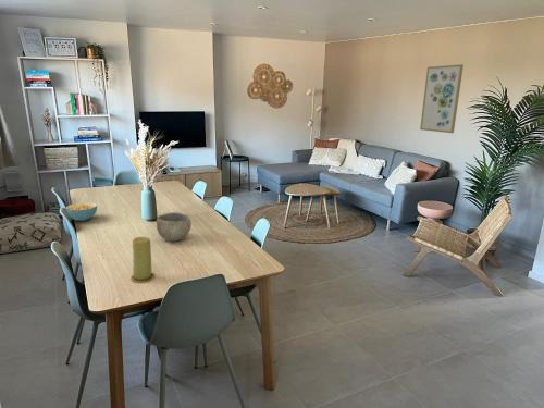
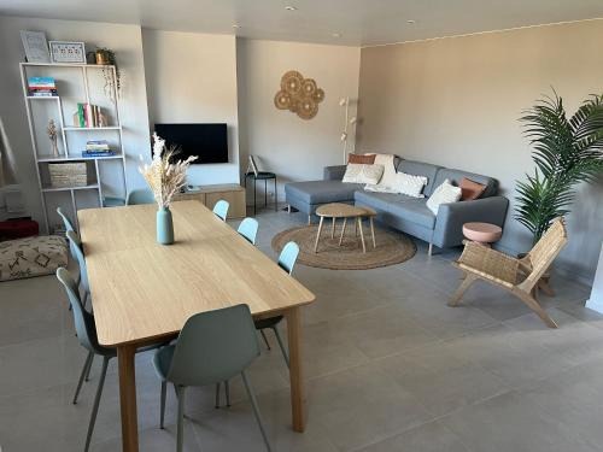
- candle [129,236,157,284]
- wall art [419,63,465,134]
- cereal bowl [64,201,98,222]
- bowl [156,211,193,243]
